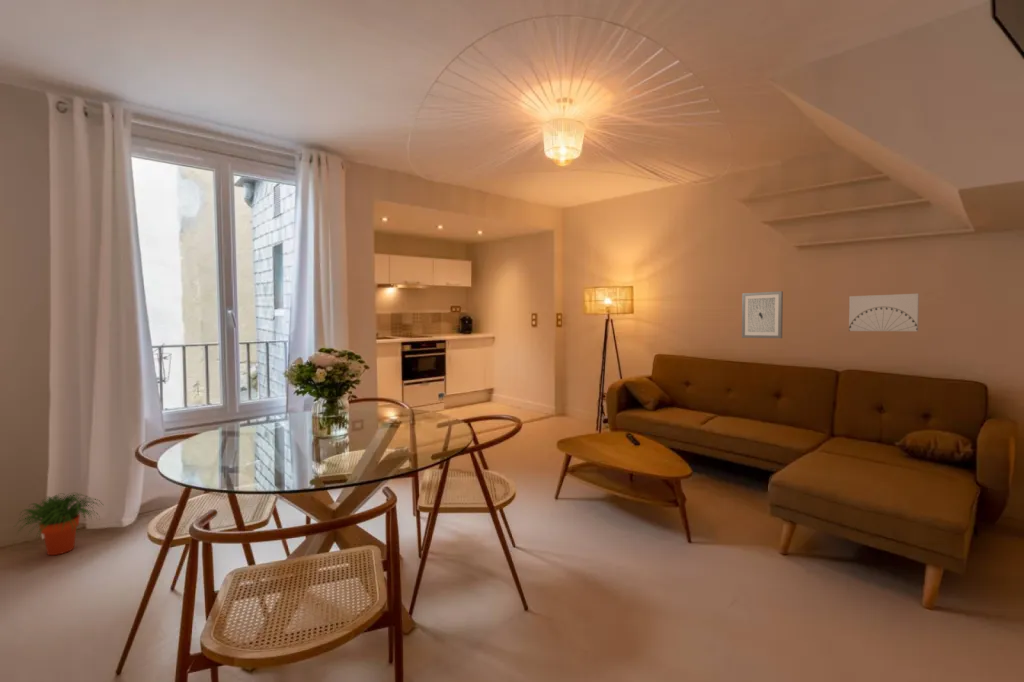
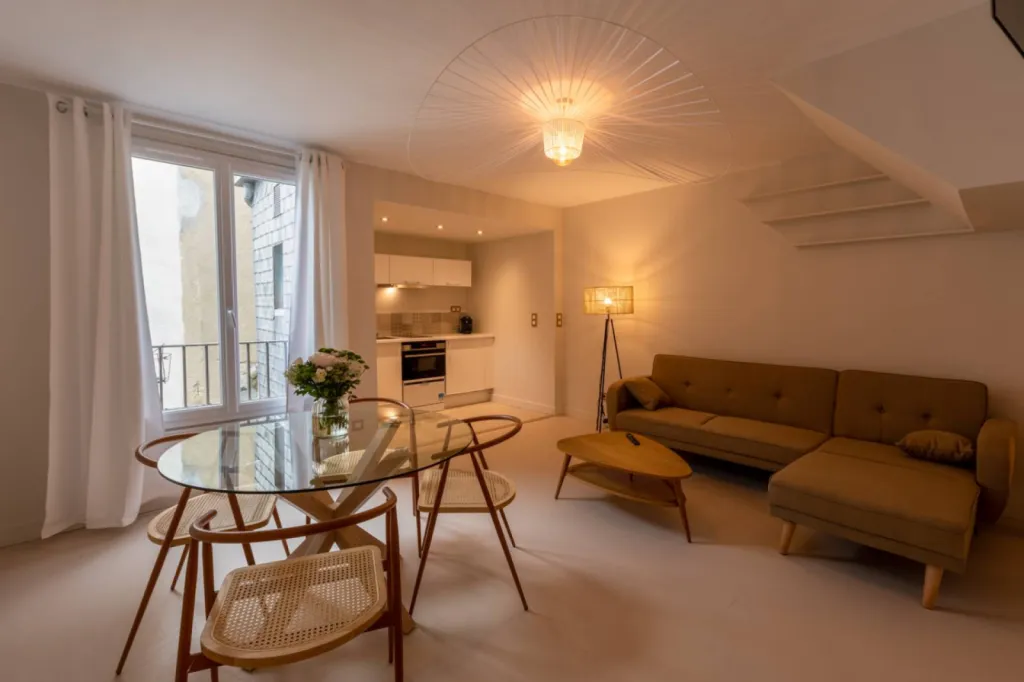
- wall art [848,293,920,332]
- wall art [741,290,784,339]
- potted plant [14,492,104,556]
